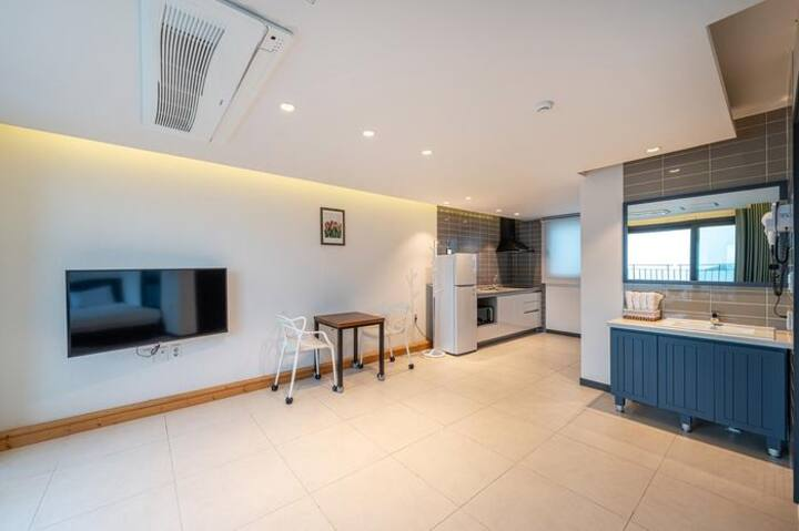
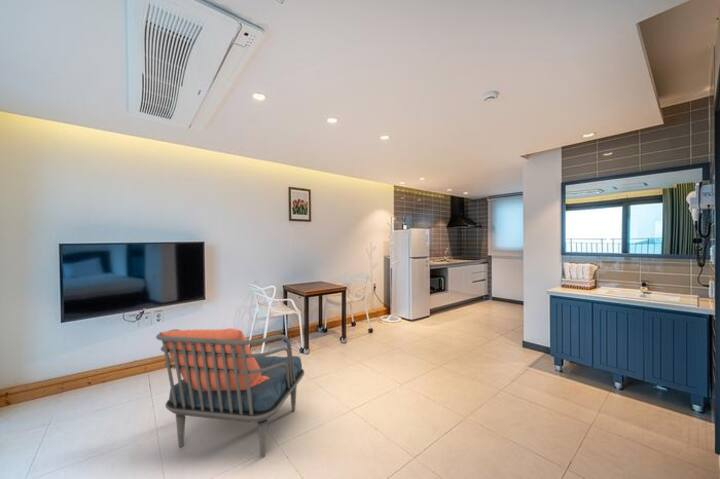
+ armchair [155,327,305,459]
